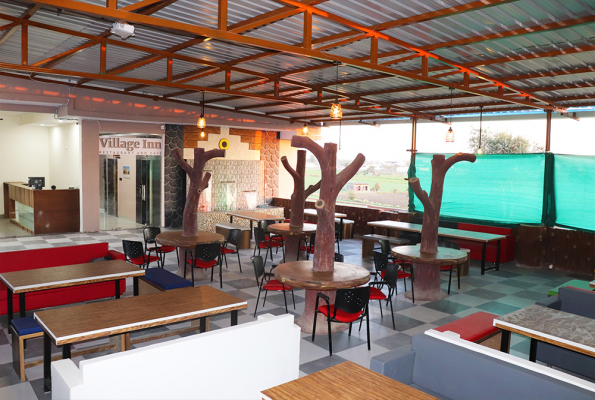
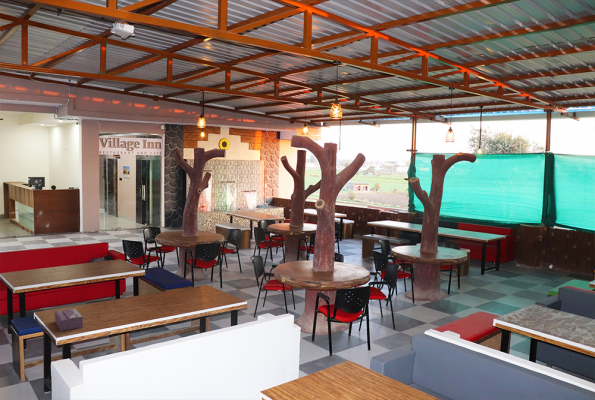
+ tissue box [54,307,84,332]
